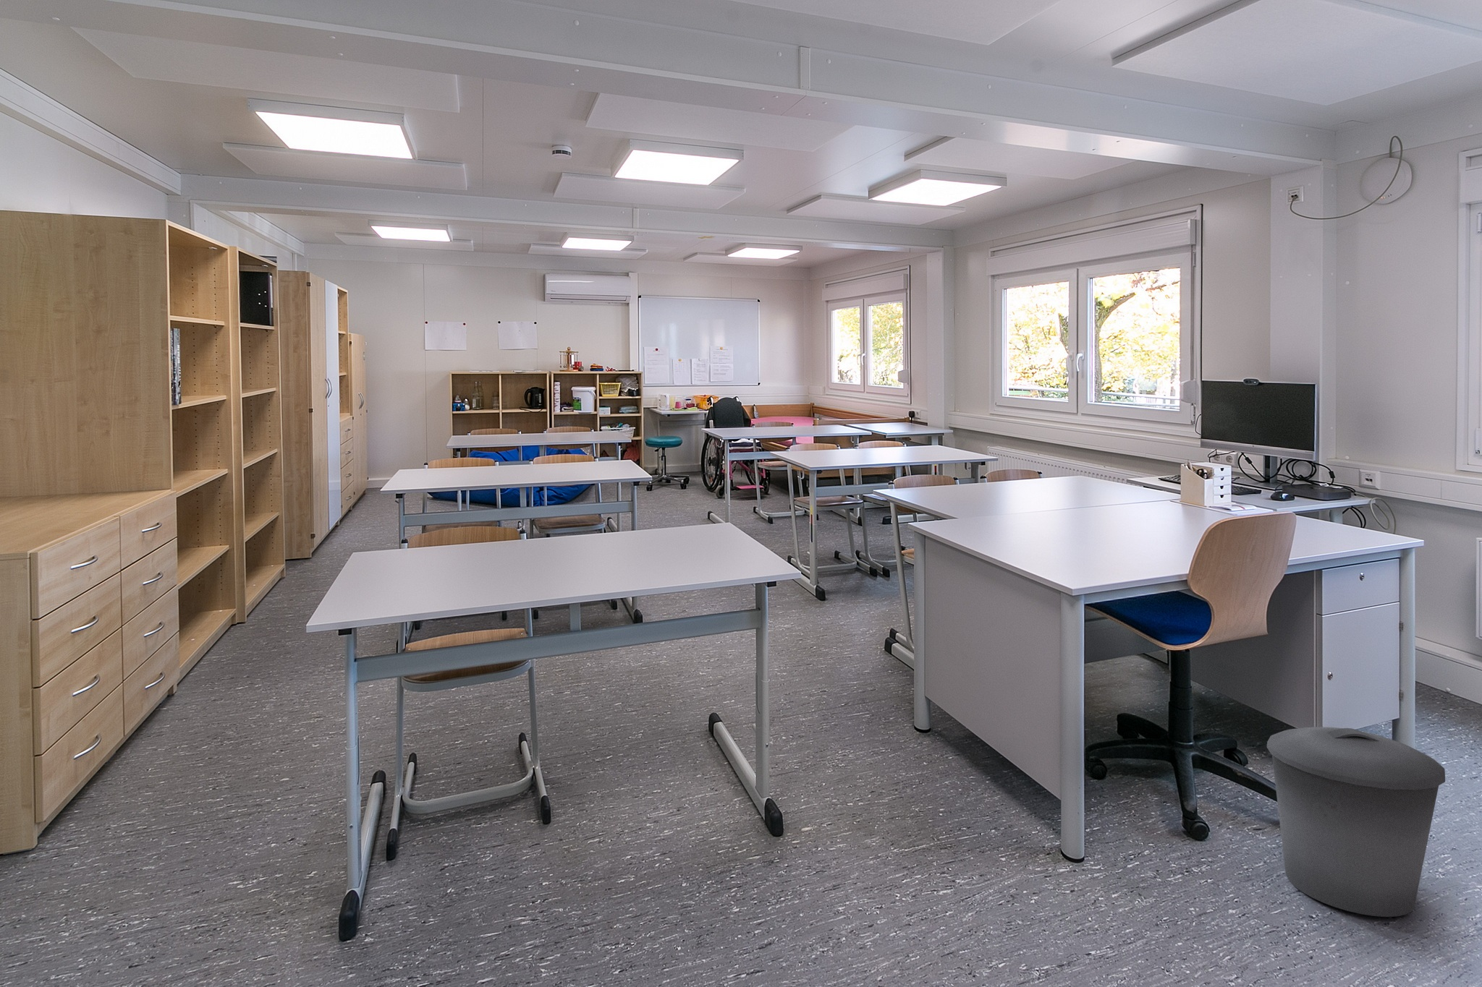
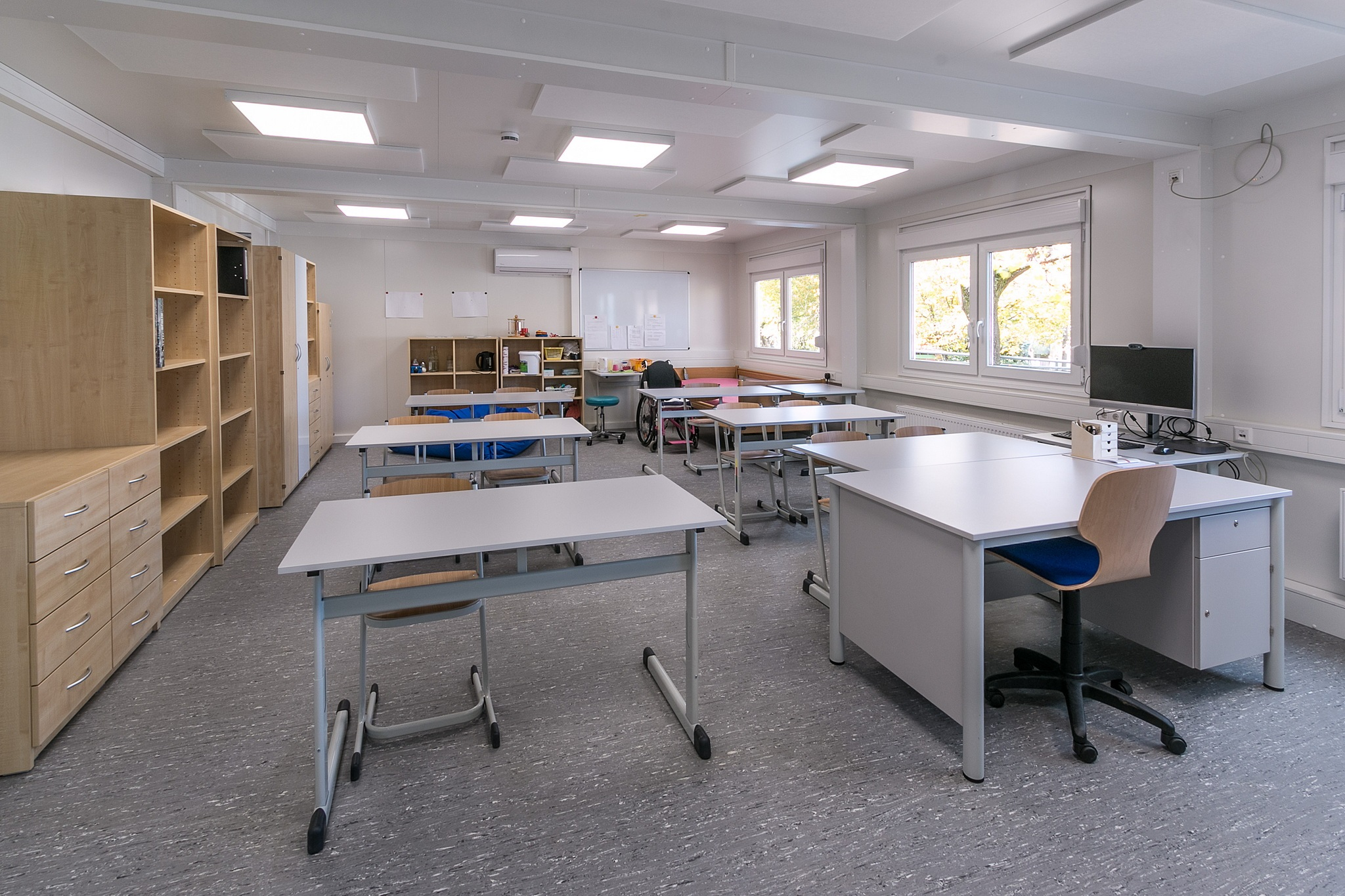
- trash can [1266,726,1446,918]
